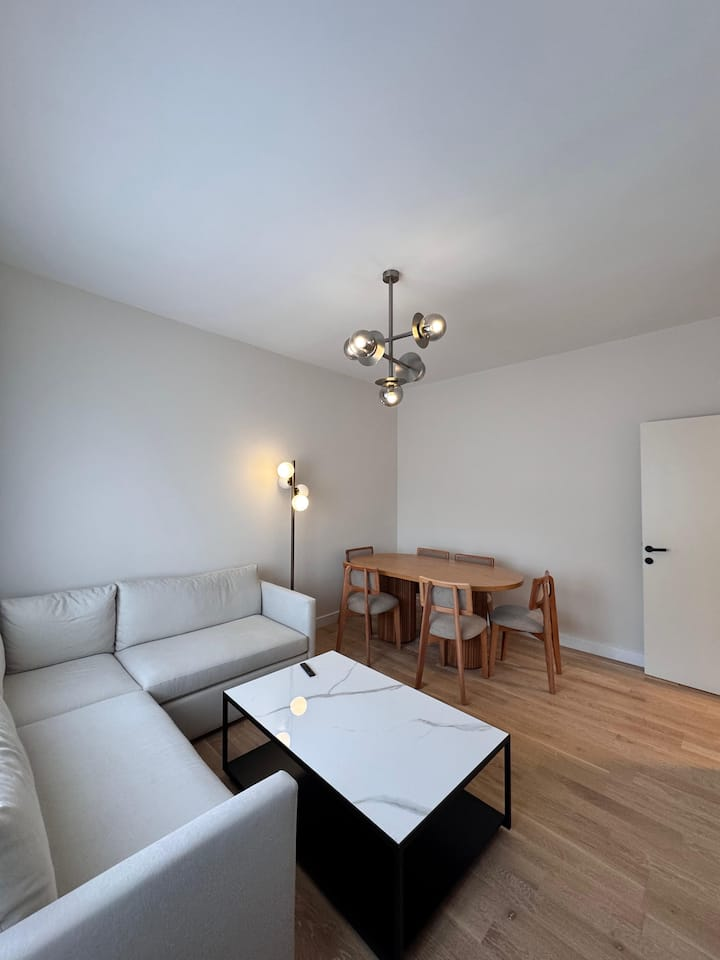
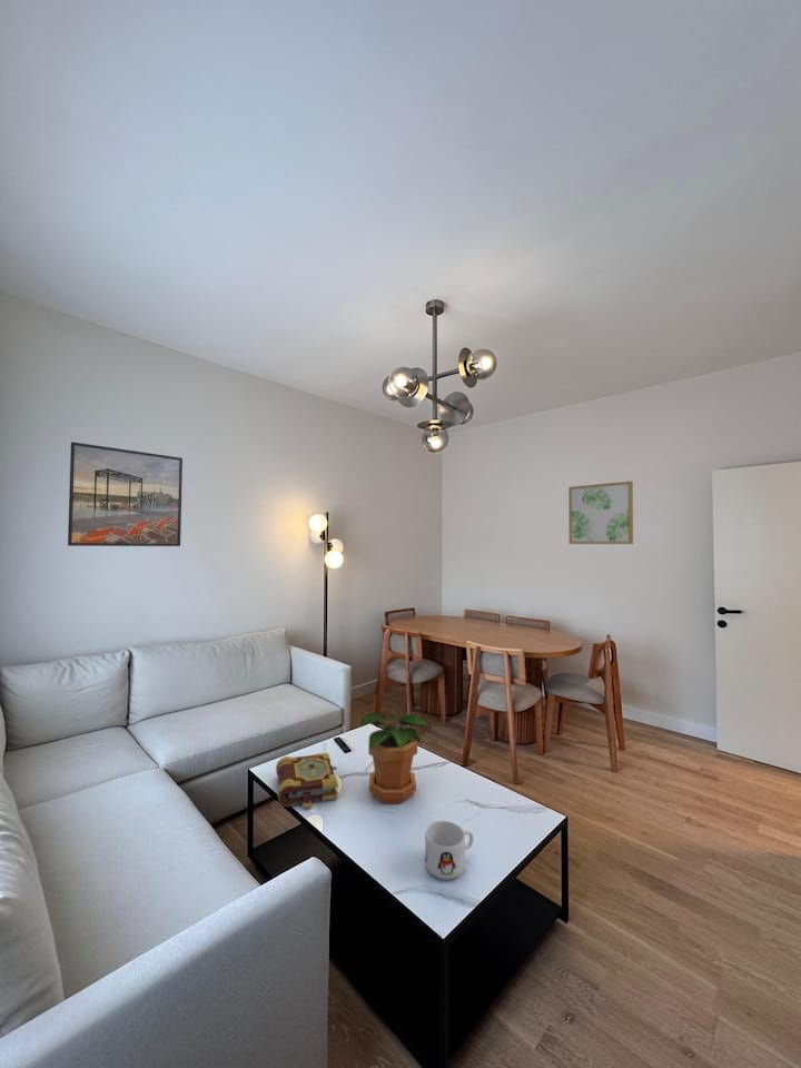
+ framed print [67,441,184,547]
+ potted plant [359,709,432,804]
+ wall art [567,481,634,545]
+ mug [424,820,474,881]
+ book [275,752,339,810]
